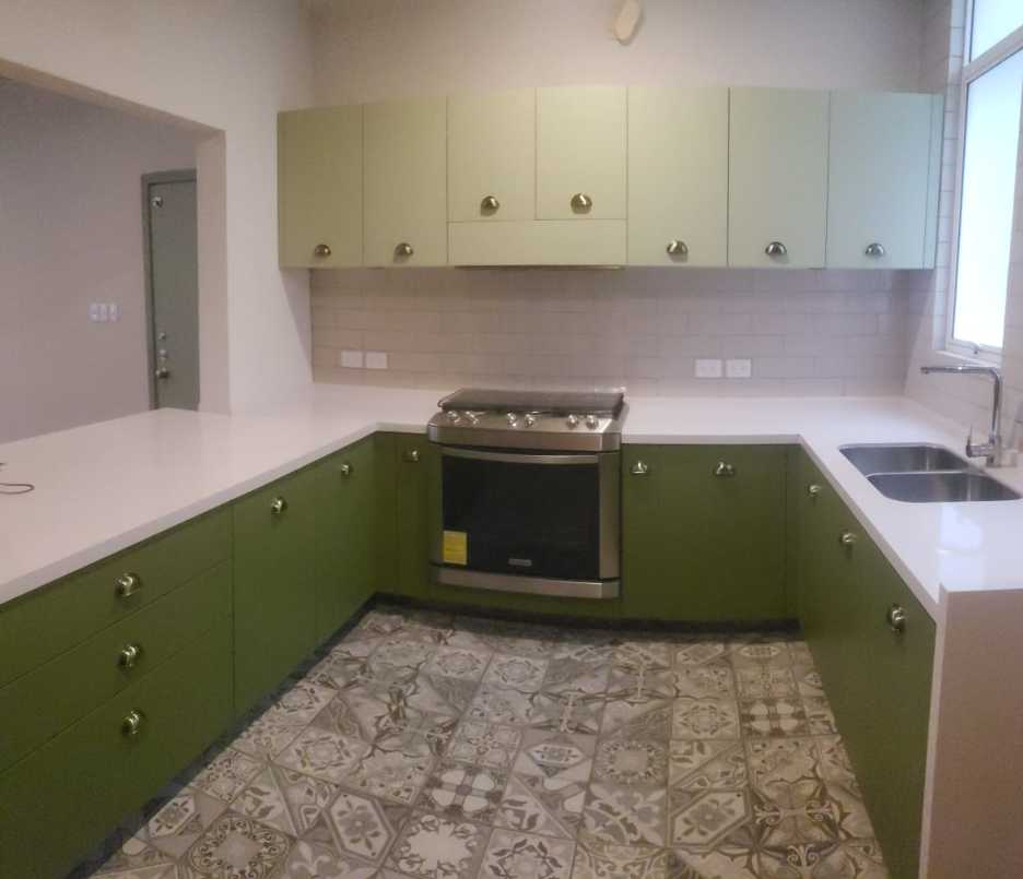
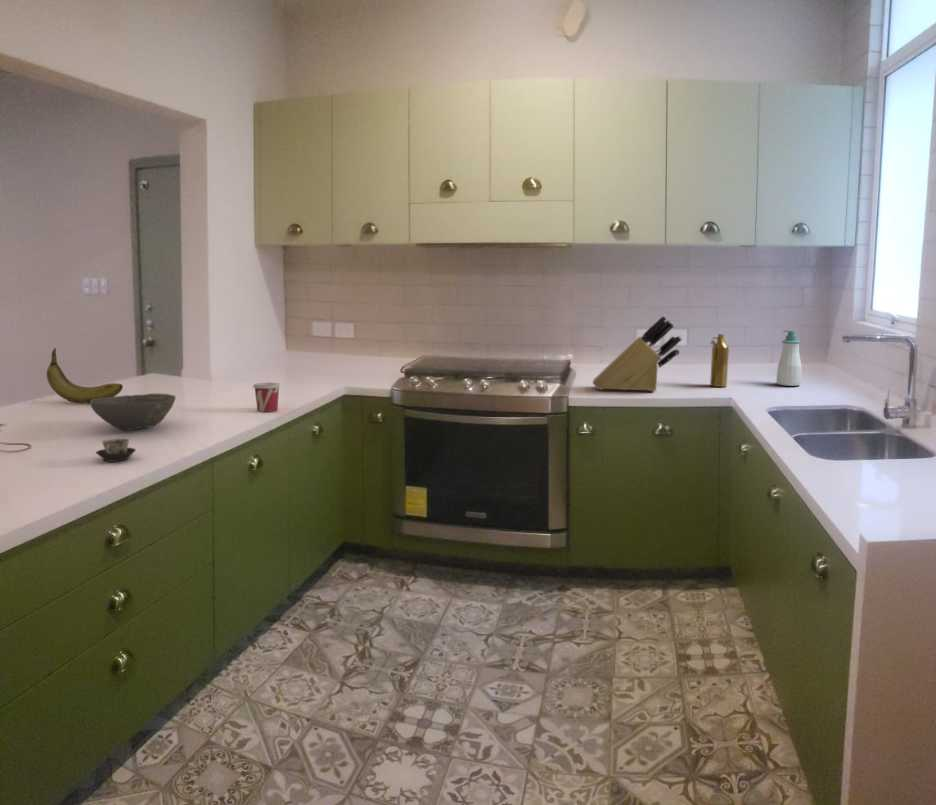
+ soap bottle [775,330,803,387]
+ cup [252,382,282,412]
+ perfume bottle [709,333,730,388]
+ banana [46,347,124,404]
+ knife block [592,314,683,392]
+ bowl [89,393,177,431]
+ cup [95,438,137,463]
